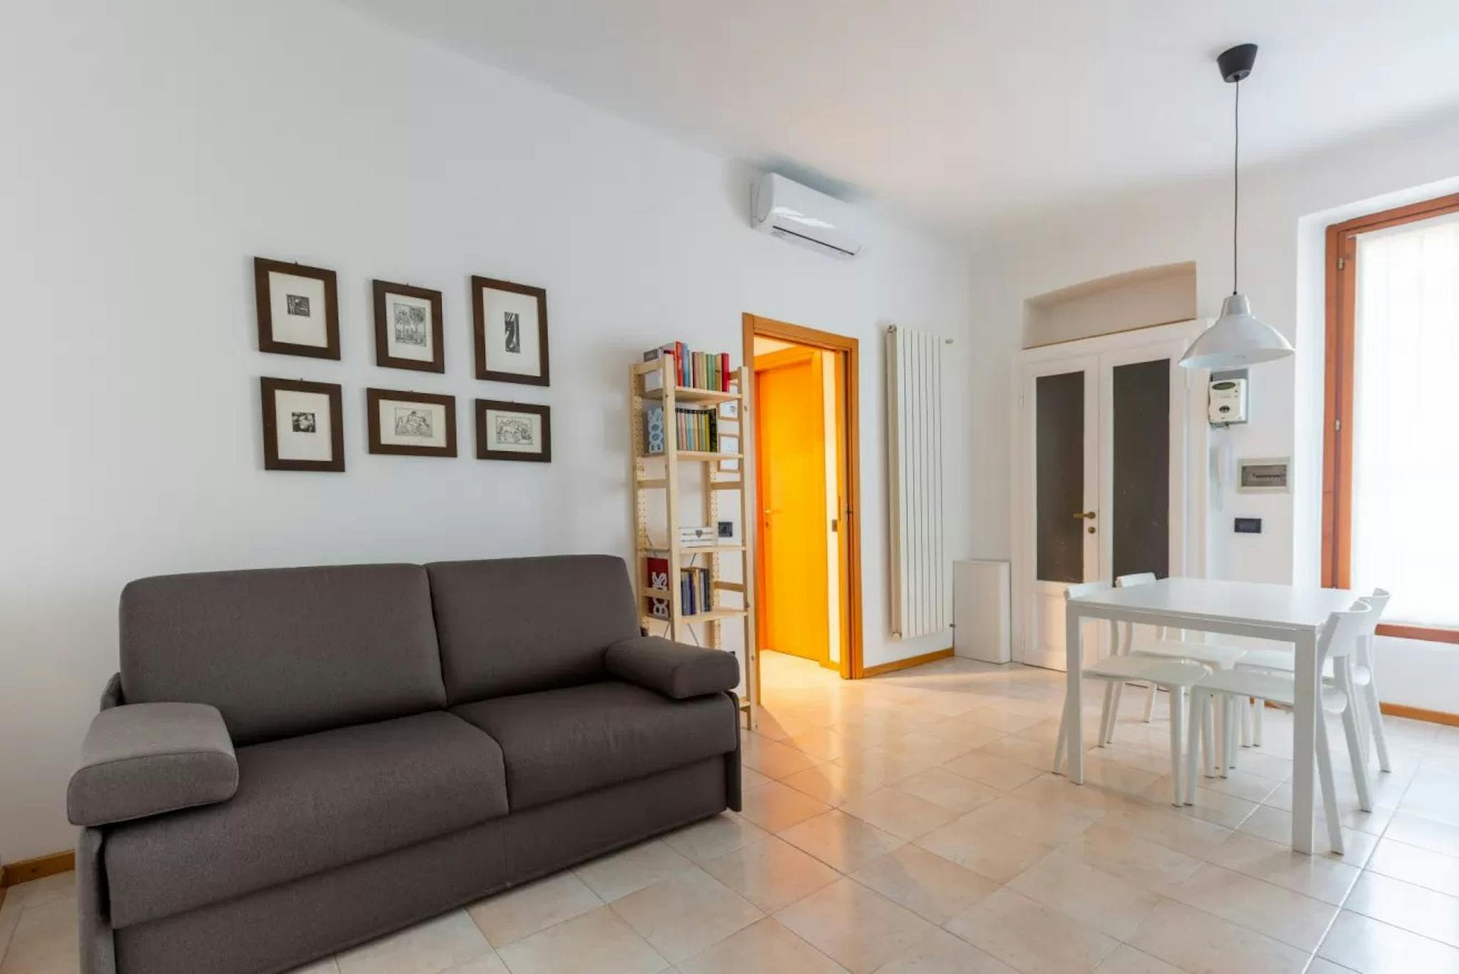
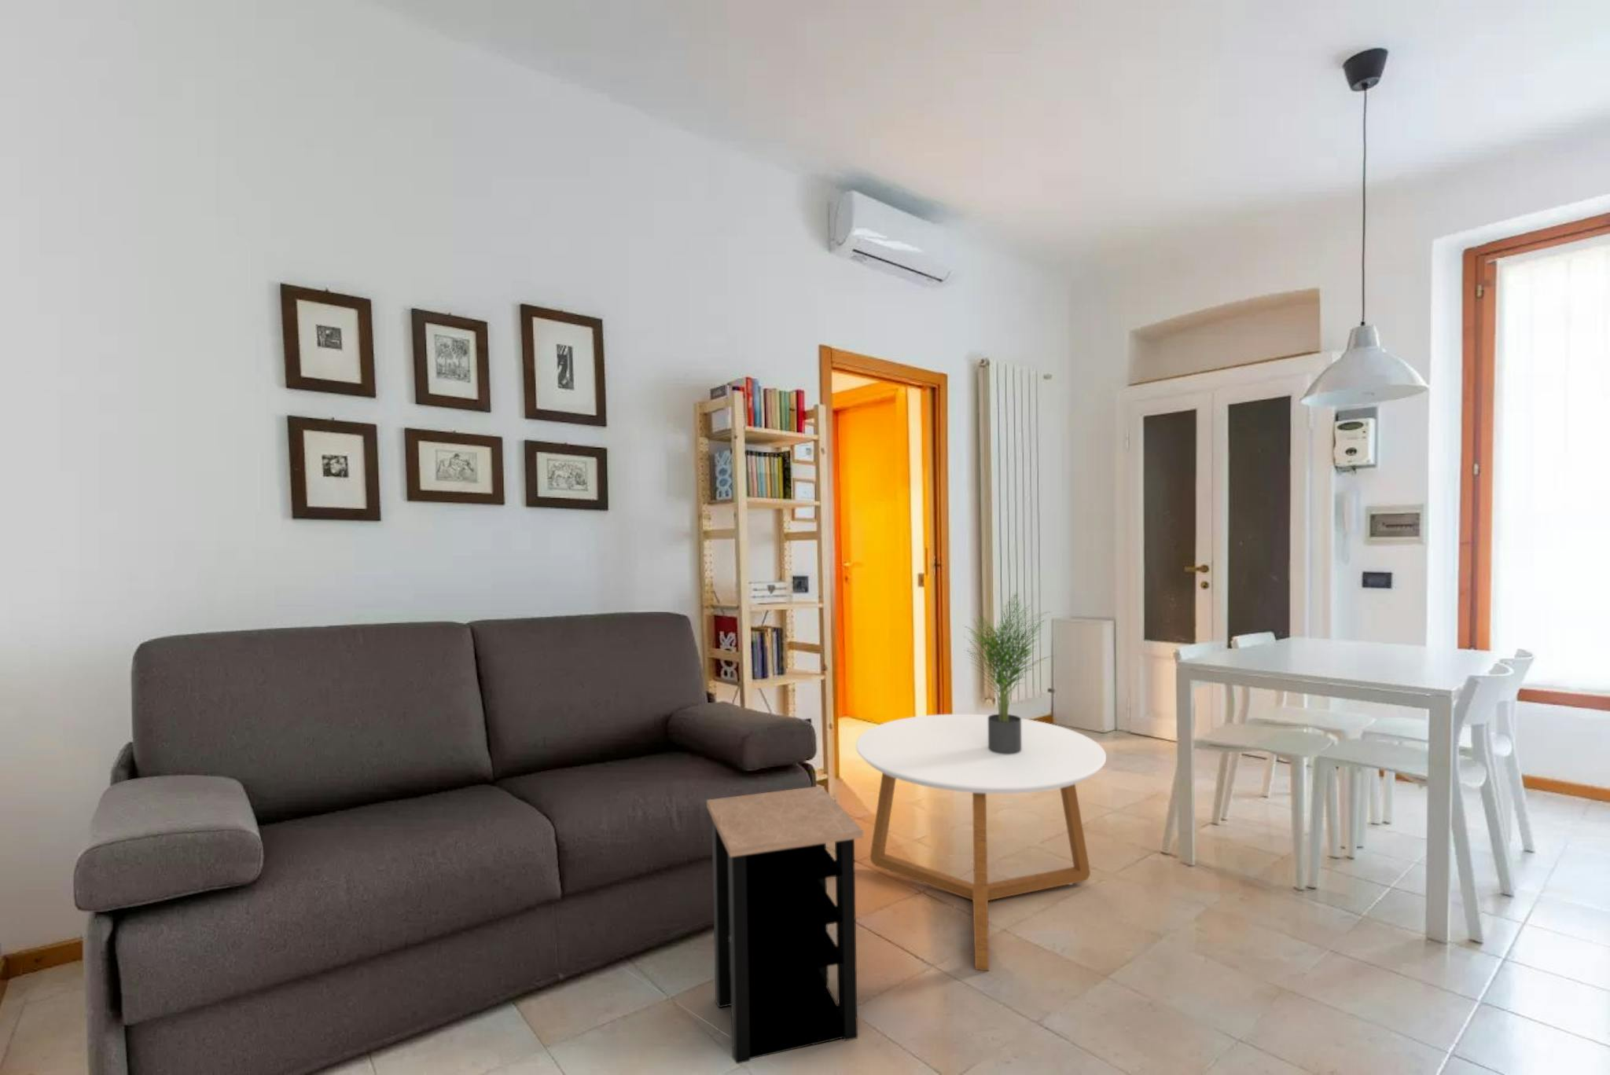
+ potted plant [961,591,1057,755]
+ side table [705,785,864,1064]
+ coffee table [855,714,1107,972]
